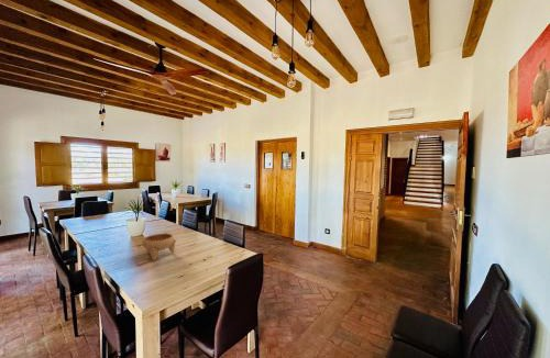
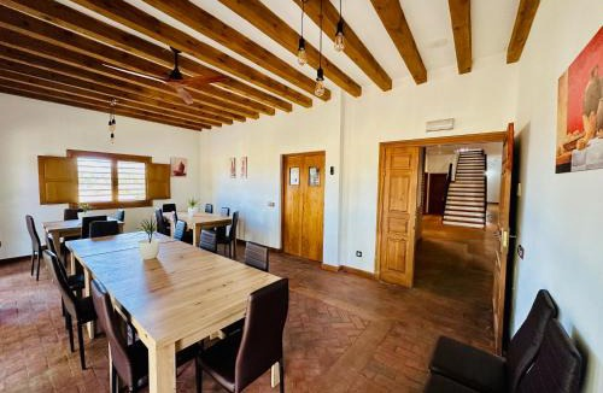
- bowl [141,233,177,261]
